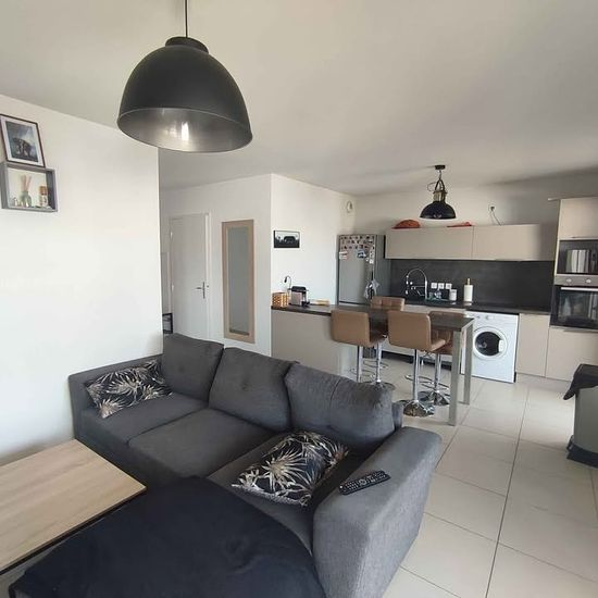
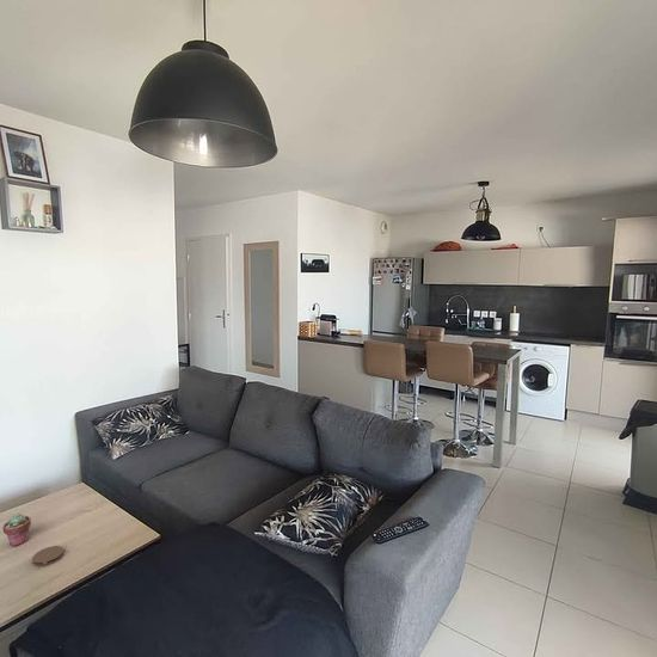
+ coaster [31,545,65,567]
+ potted succulent [1,512,32,548]
